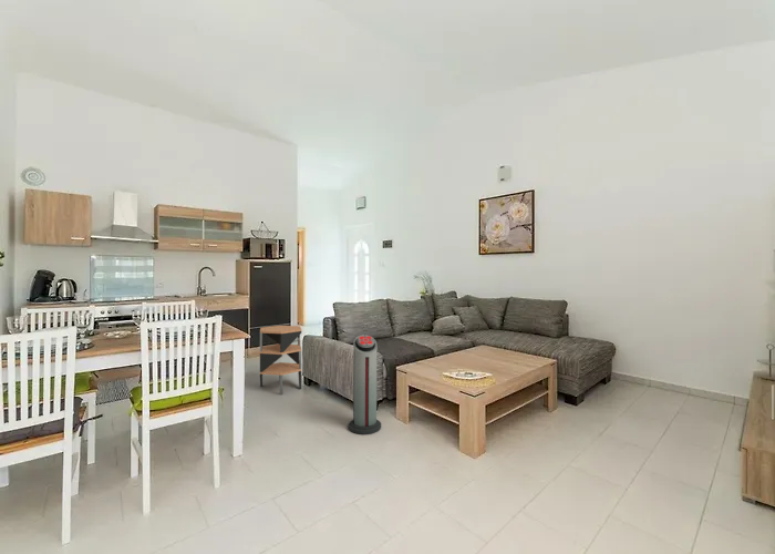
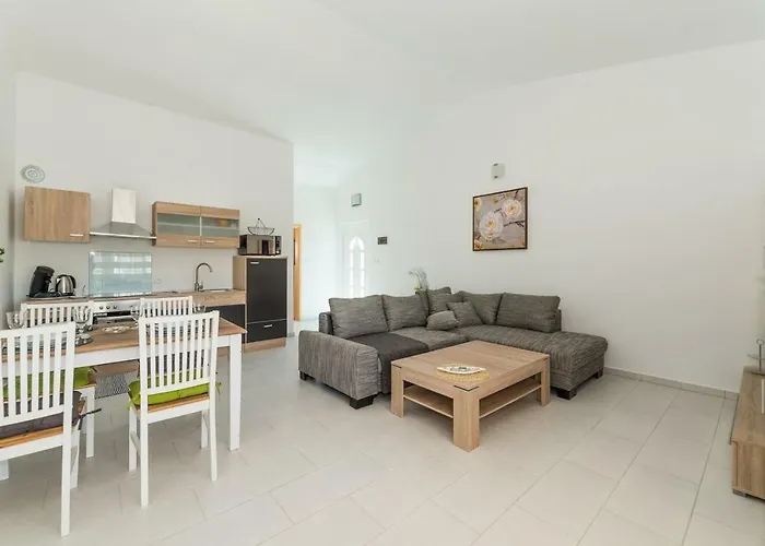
- air purifier [348,334,382,435]
- side table [259,325,302,396]
